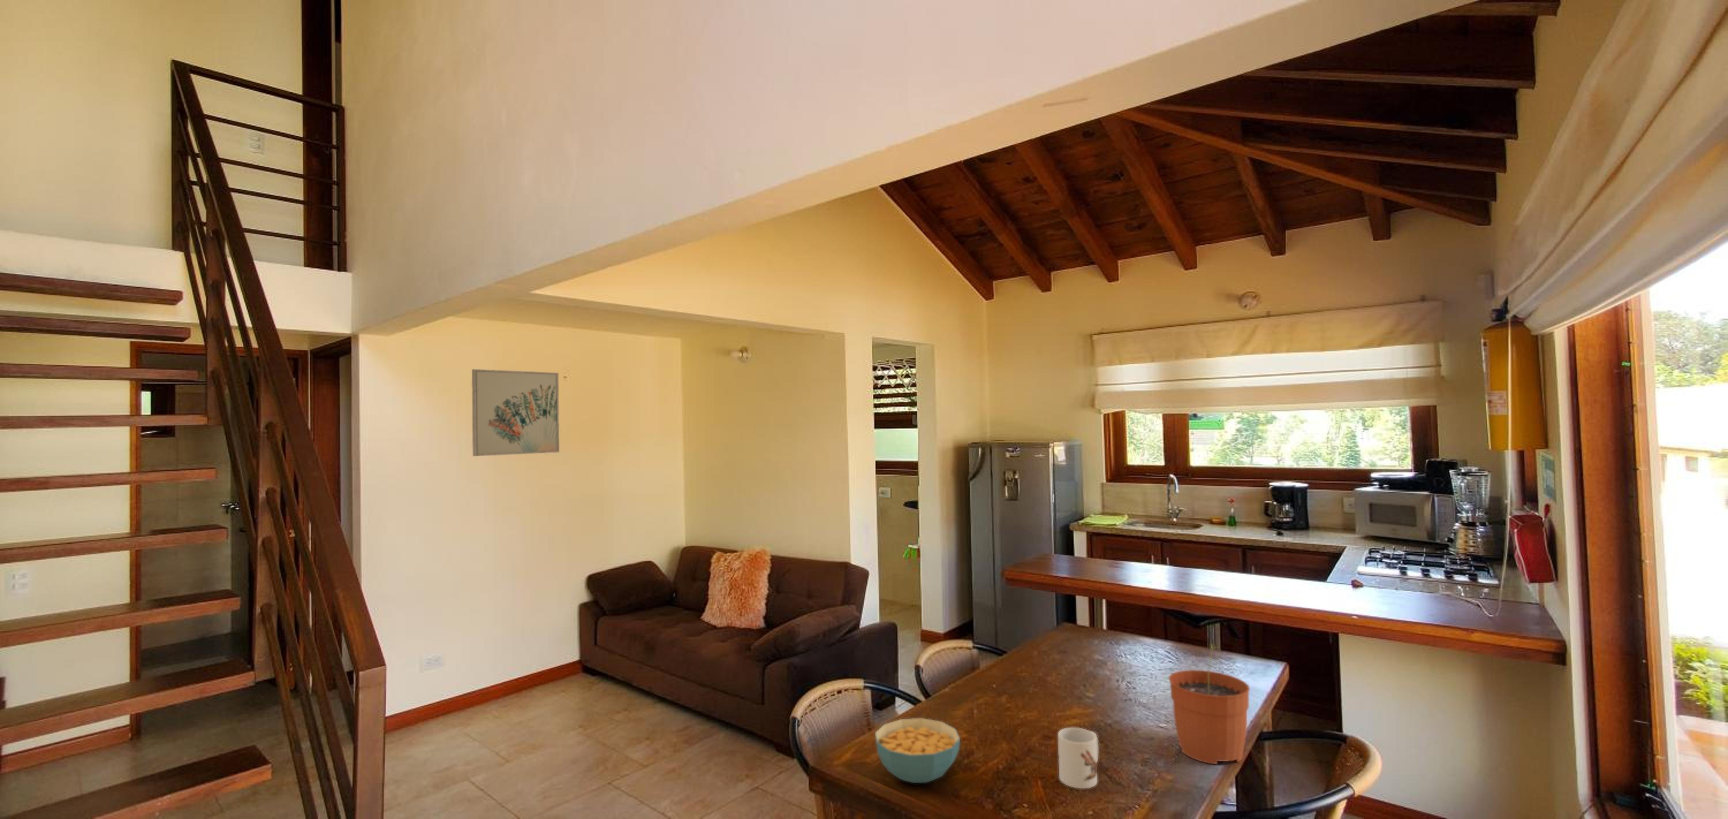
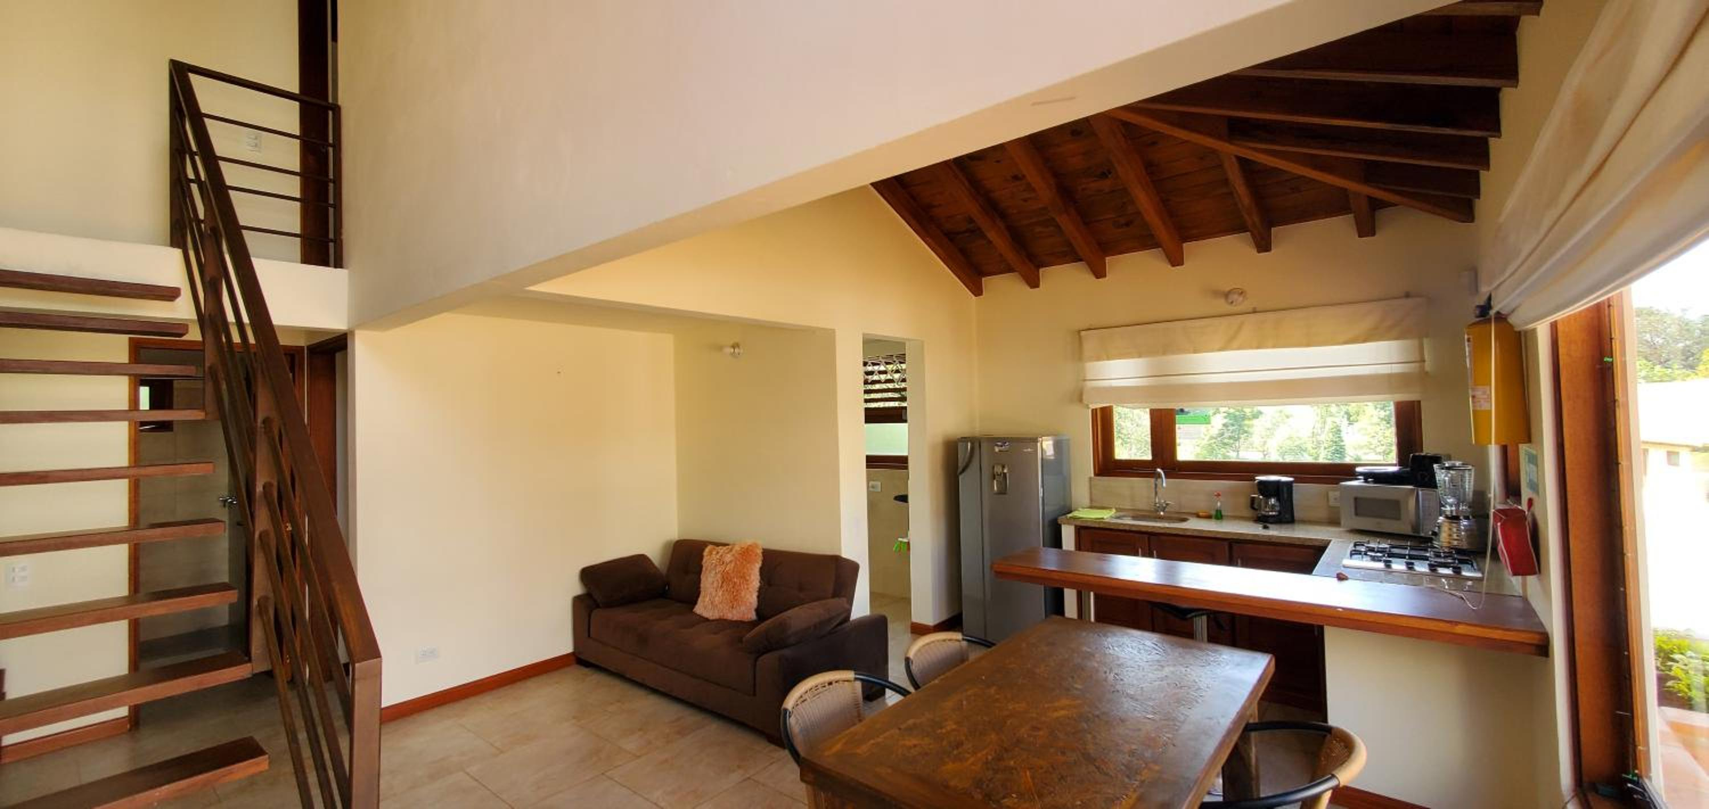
- wall art [472,368,560,456]
- plant pot [1168,644,1251,765]
- mug [1058,726,1099,789]
- cereal bowl [874,718,961,784]
